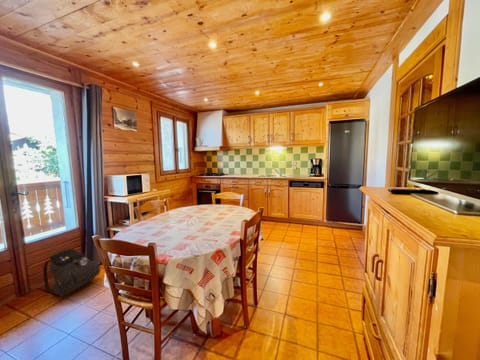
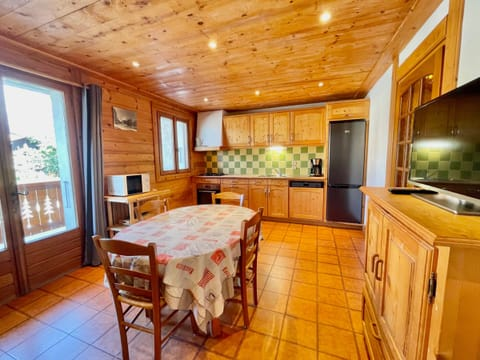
- backpack [42,248,102,297]
